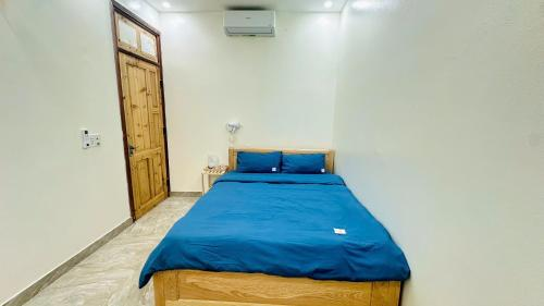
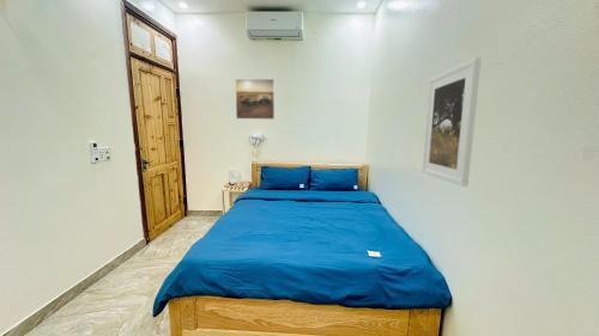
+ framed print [235,78,276,121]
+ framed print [420,56,482,188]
